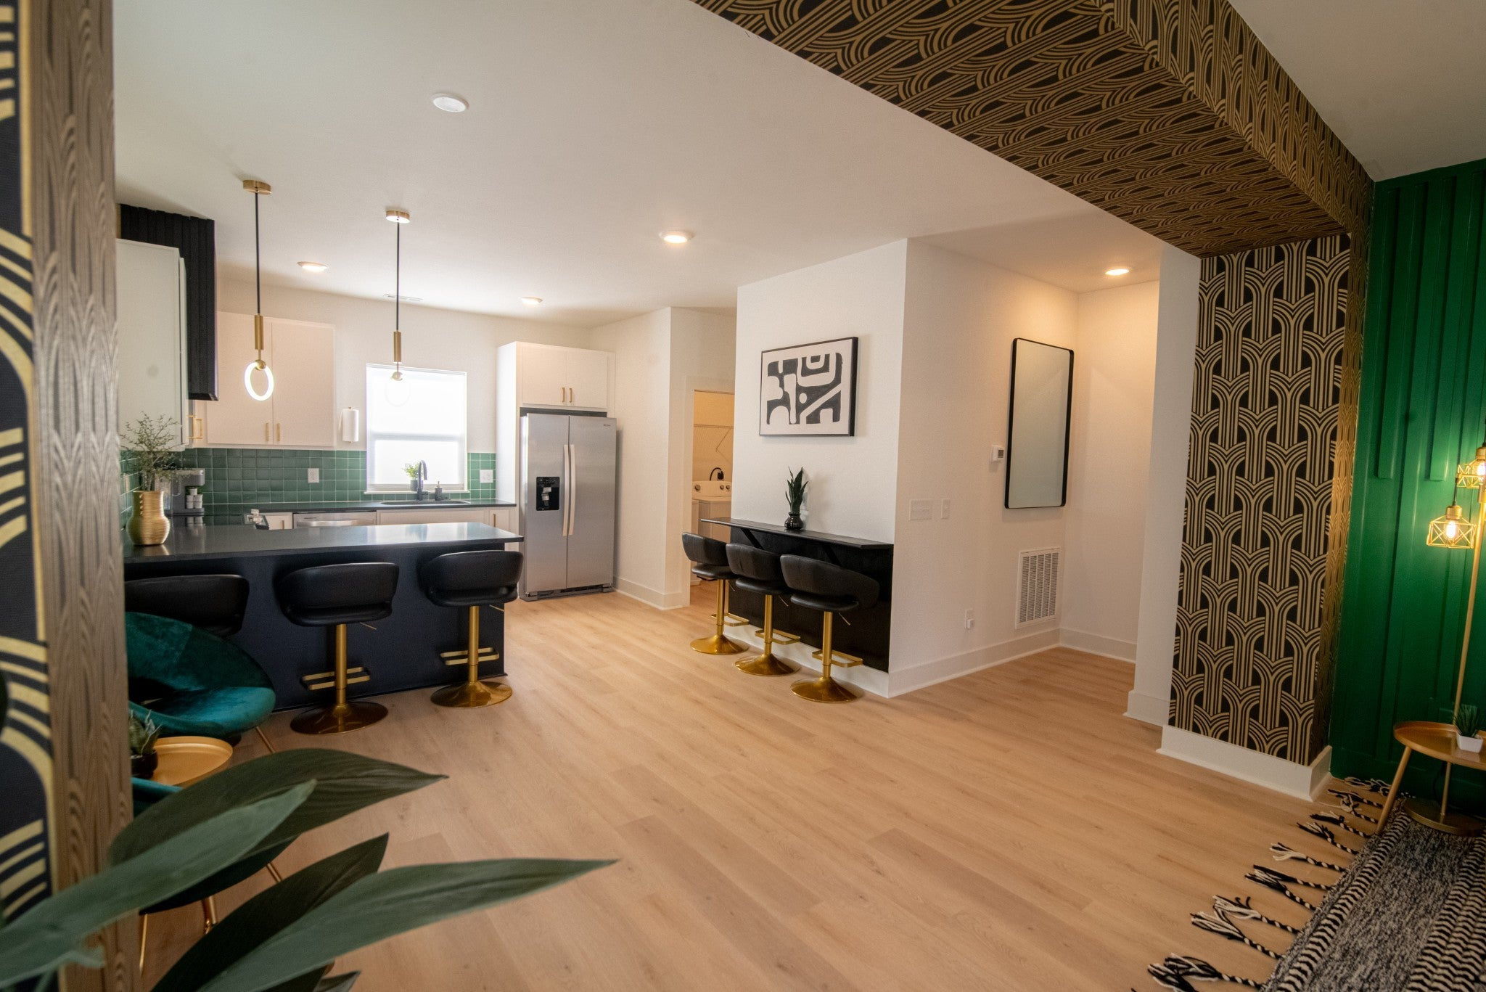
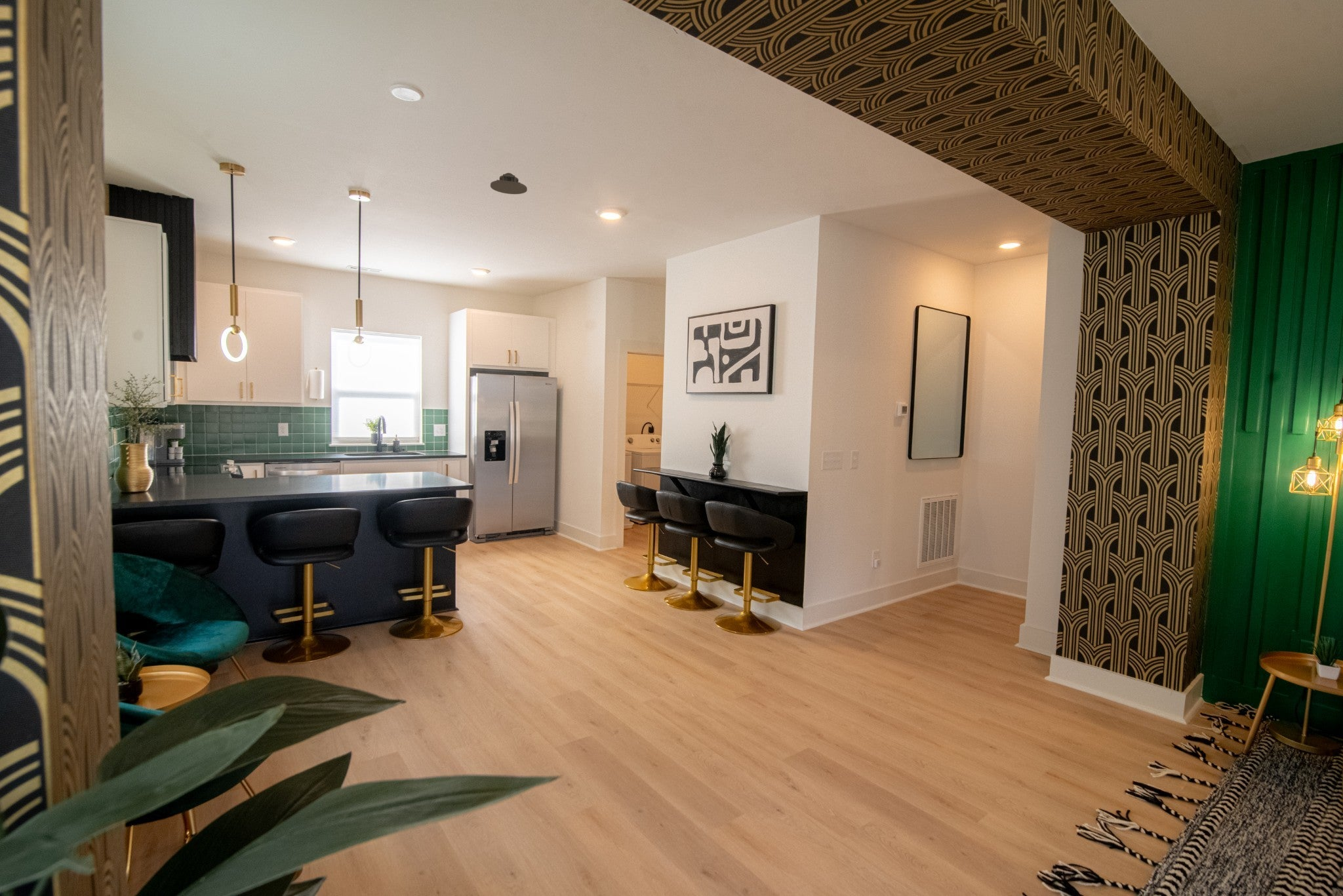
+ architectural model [490,172,528,195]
